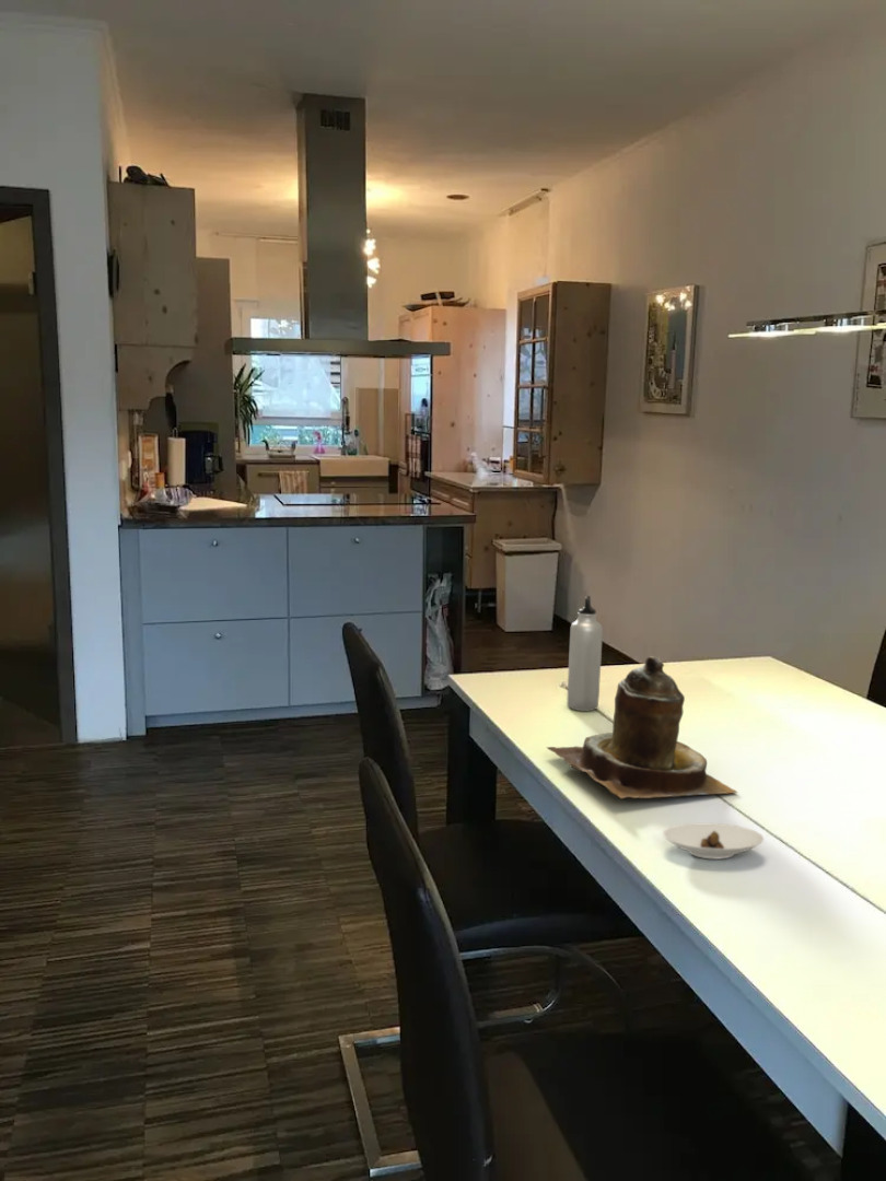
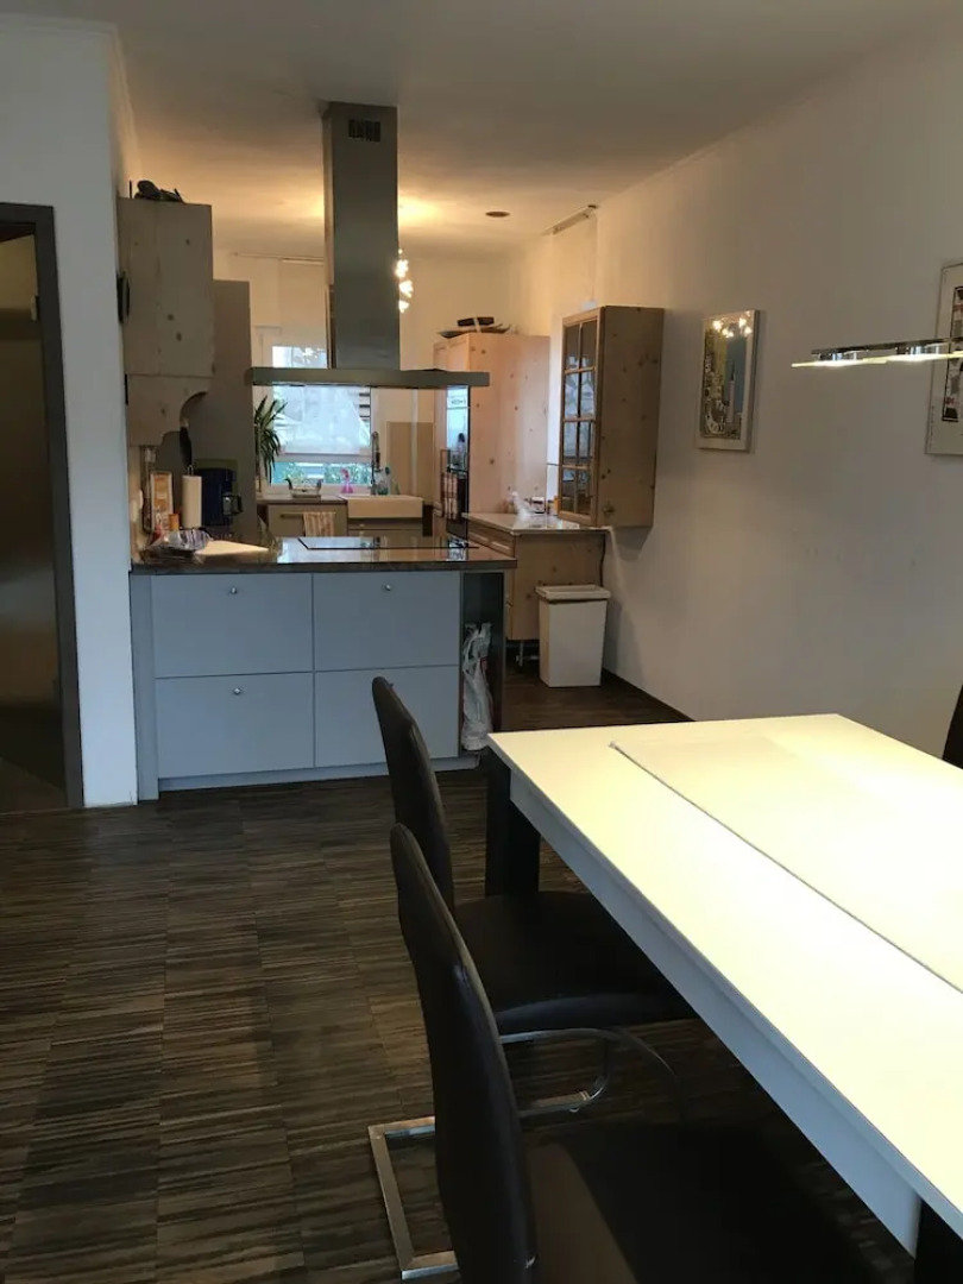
- saucer [662,822,765,861]
- water bottle [566,595,604,712]
- teapot [546,655,738,799]
